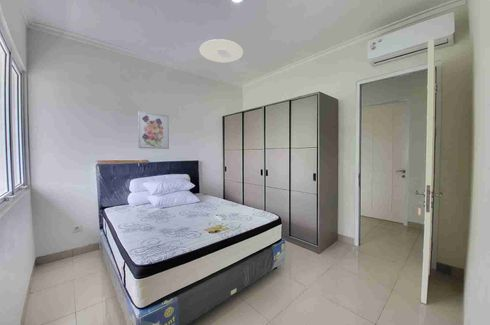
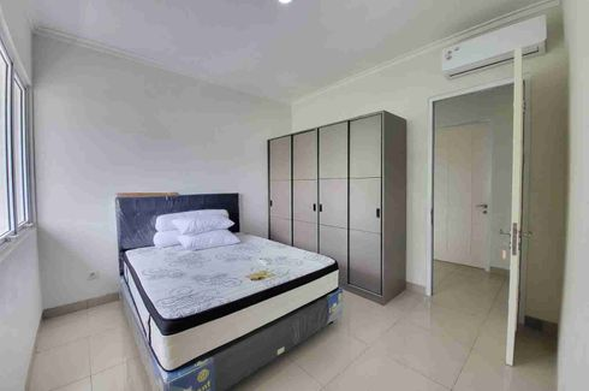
- wall art [137,110,170,150]
- ceiling light [199,38,244,63]
